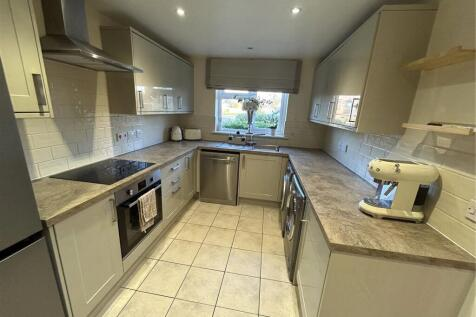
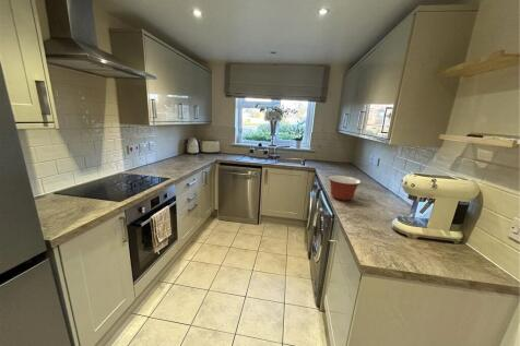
+ mixing bowl [327,175,362,202]
